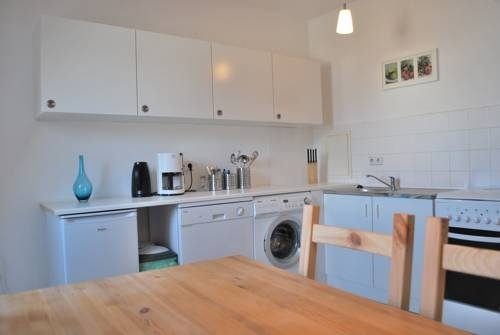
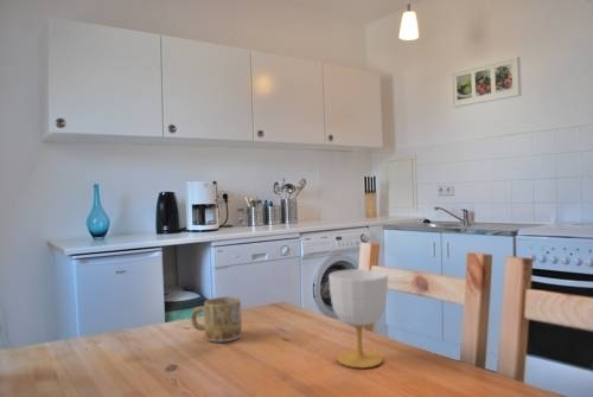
+ mug [190,295,243,342]
+ cup [327,268,389,369]
